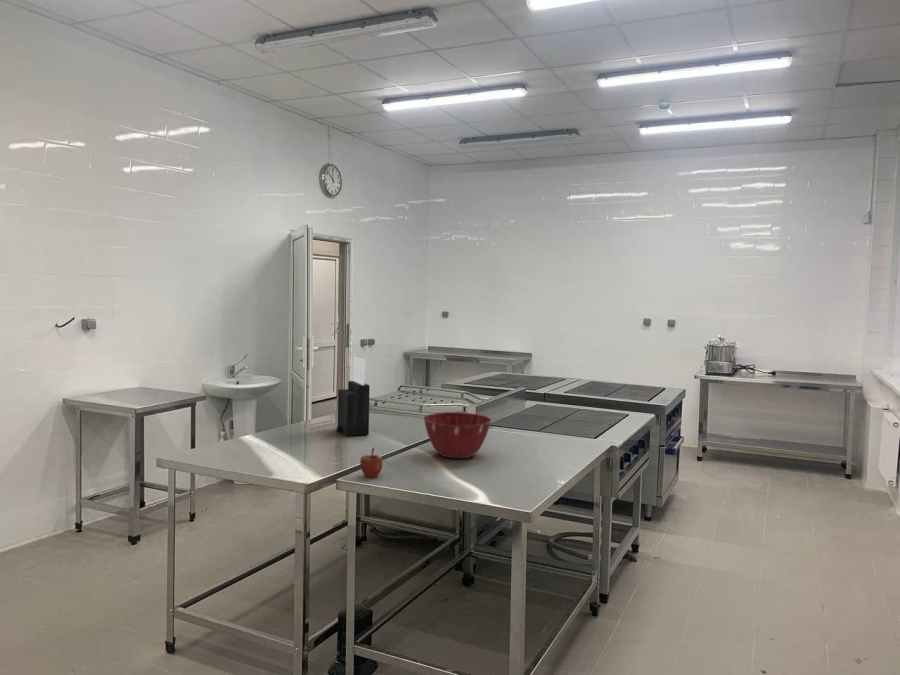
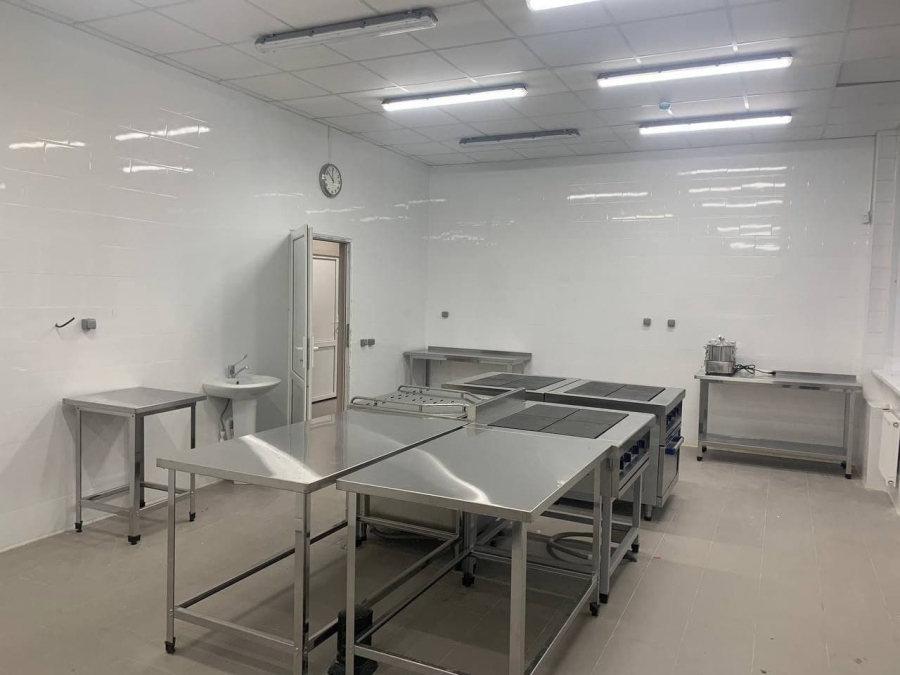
- knife block [336,356,371,437]
- apple [359,447,384,478]
- mixing bowl [422,411,493,459]
